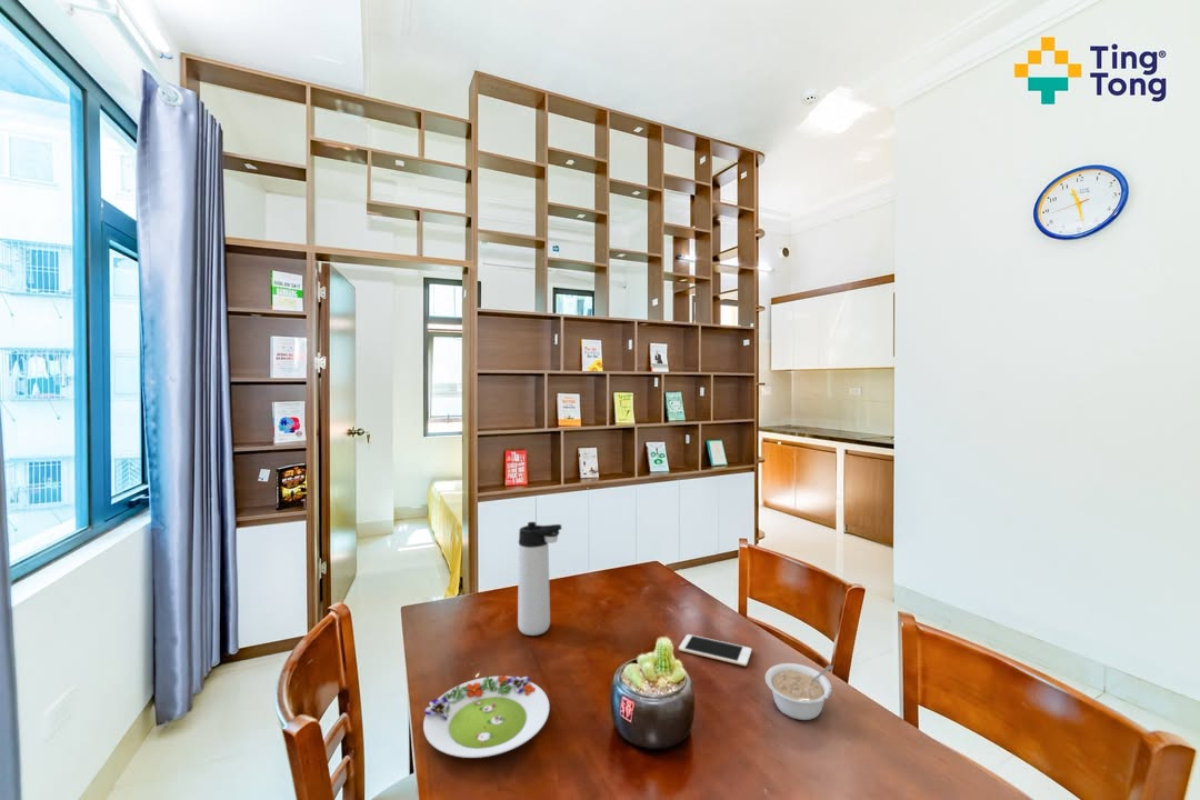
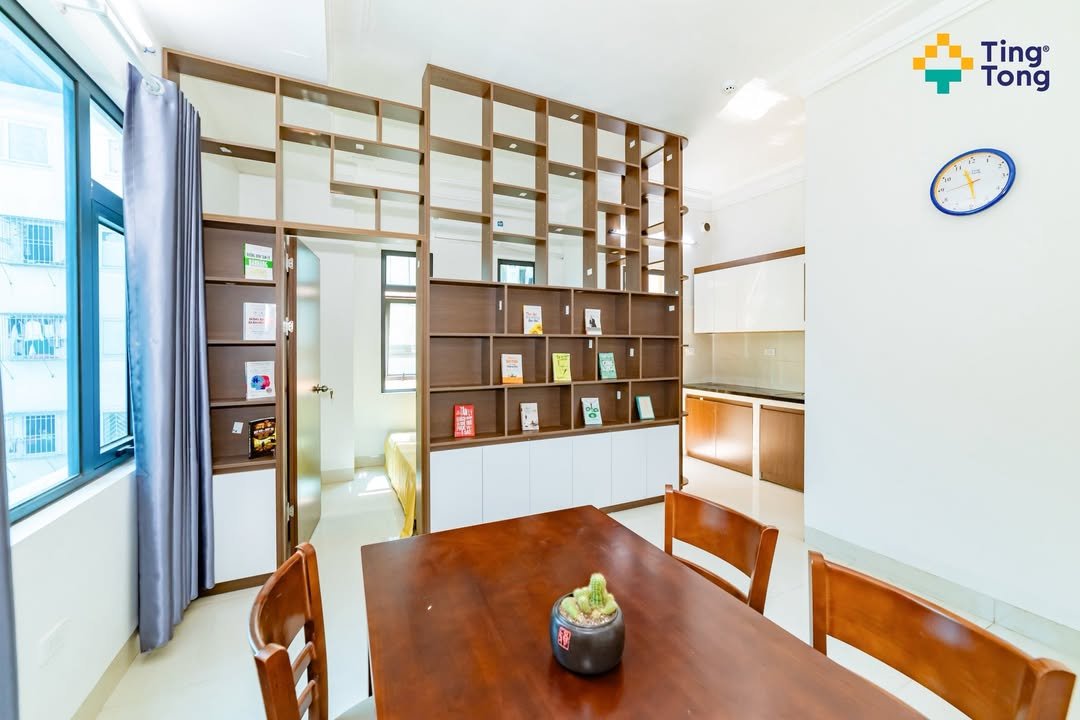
- salad plate [422,674,550,759]
- cell phone [678,633,752,667]
- legume [764,662,834,721]
- thermos bottle [517,521,563,637]
